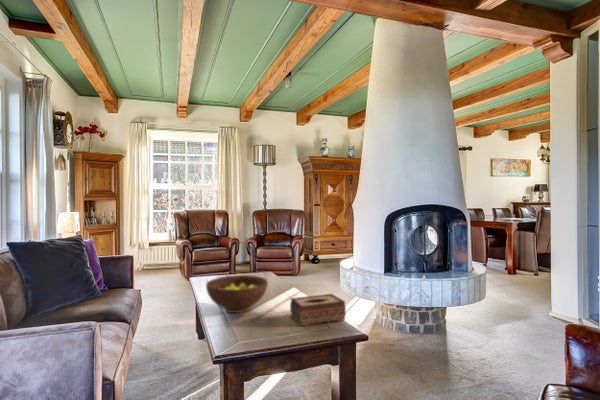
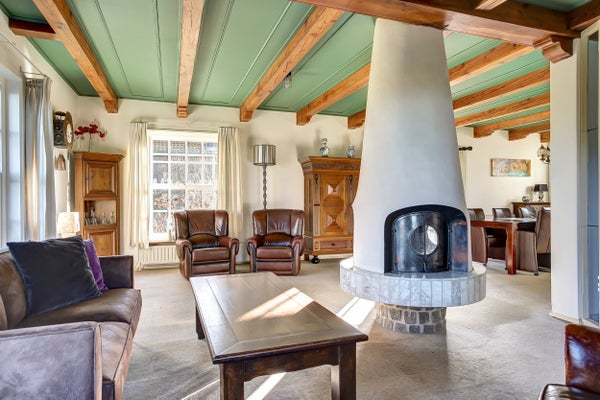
- fruit bowl [205,274,269,314]
- tissue box [289,293,347,327]
